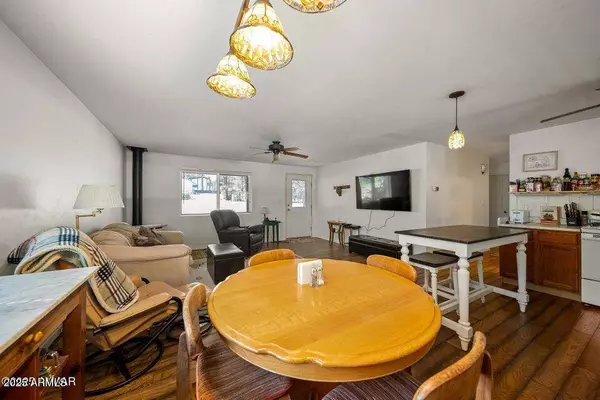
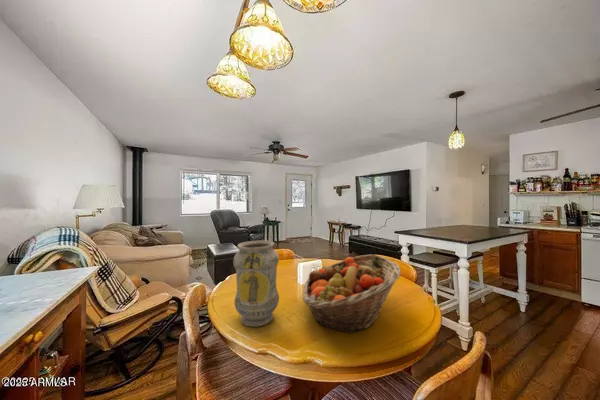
+ vase [232,239,280,327]
+ fruit basket [301,254,402,334]
